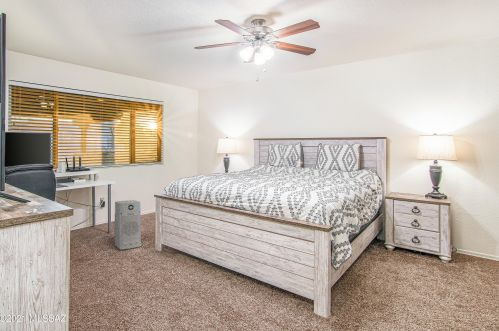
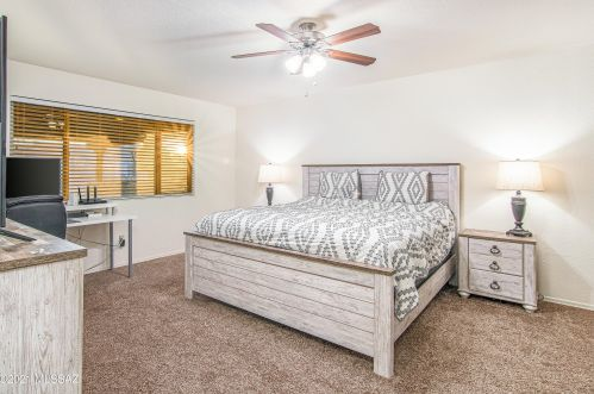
- air purifier [114,199,142,251]
